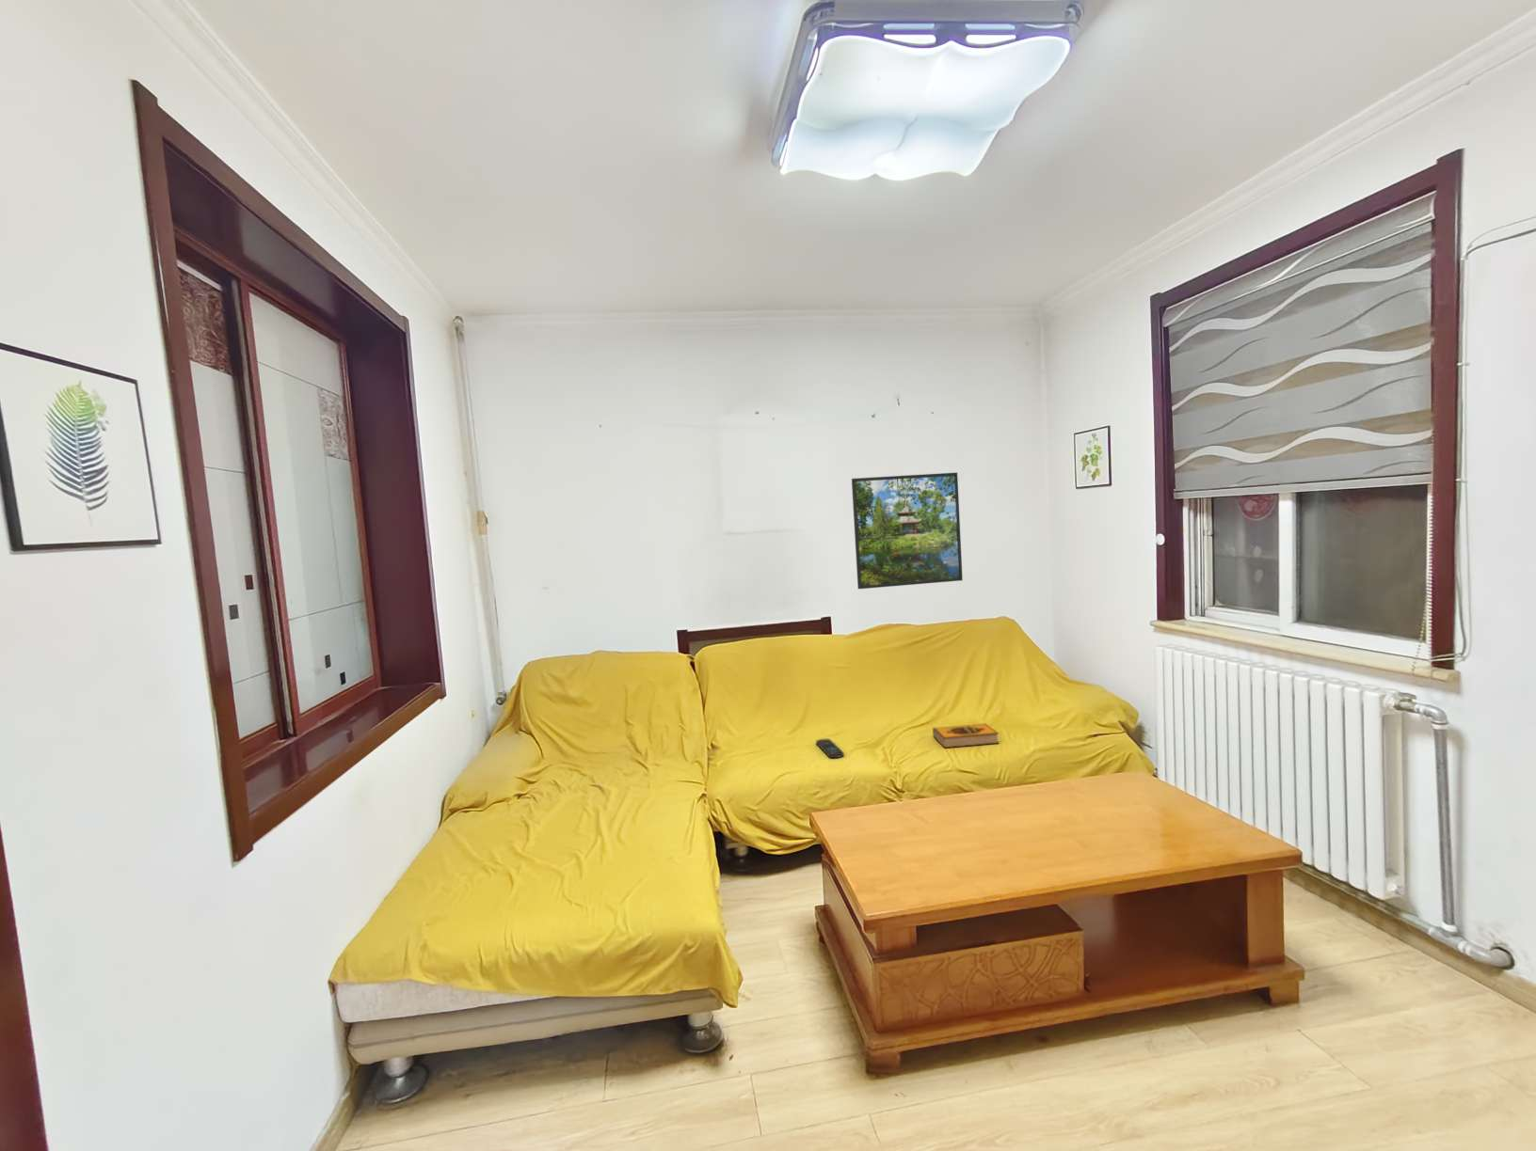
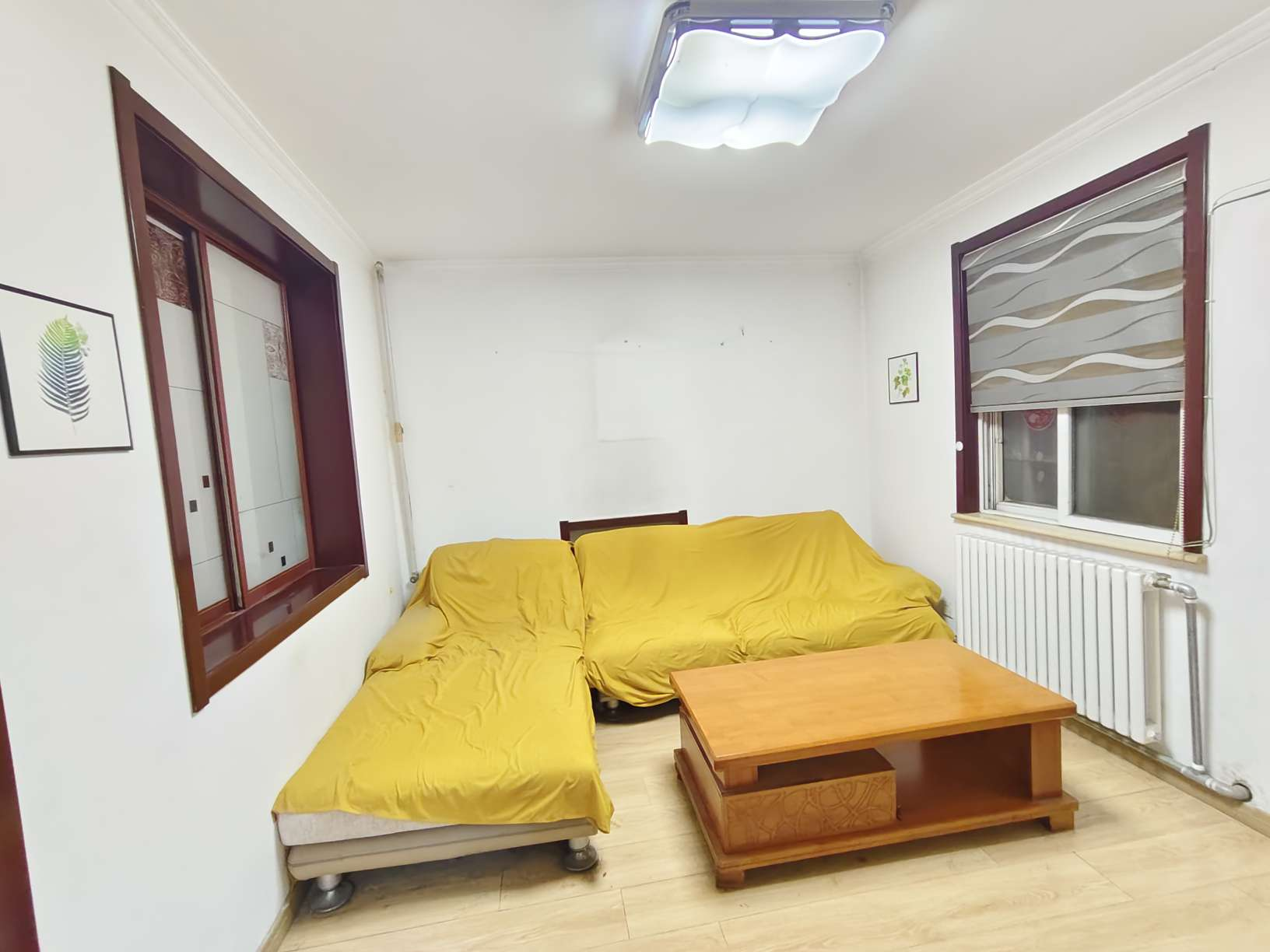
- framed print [850,472,964,590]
- remote control [815,739,845,759]
- hardback book [931,722,1000,748]
